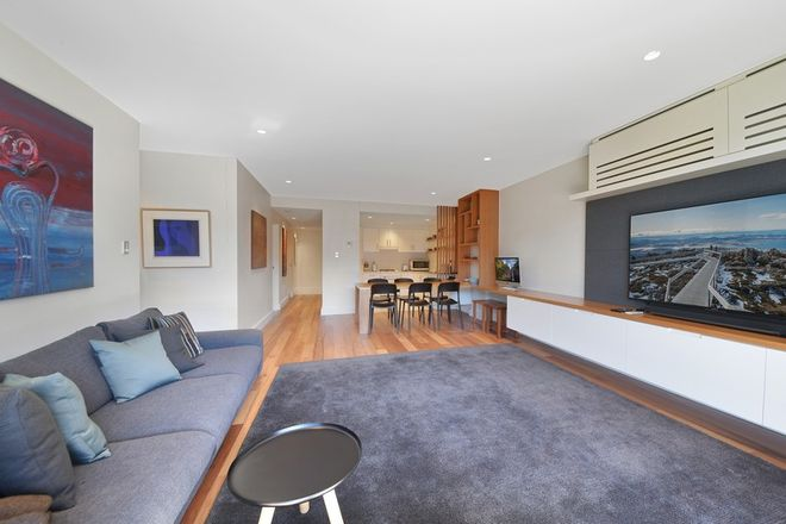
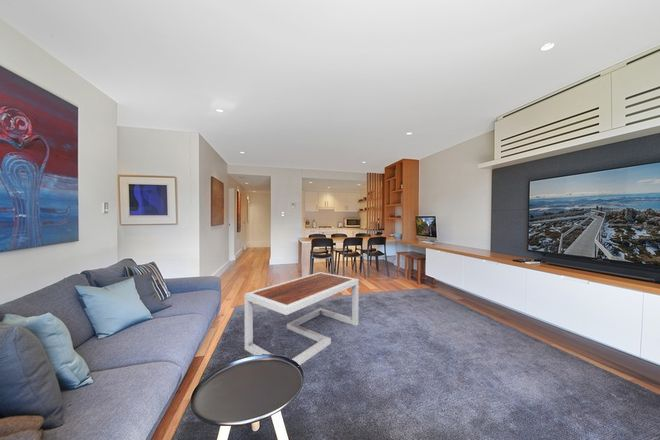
+ coffee table [243,271,360,366]
